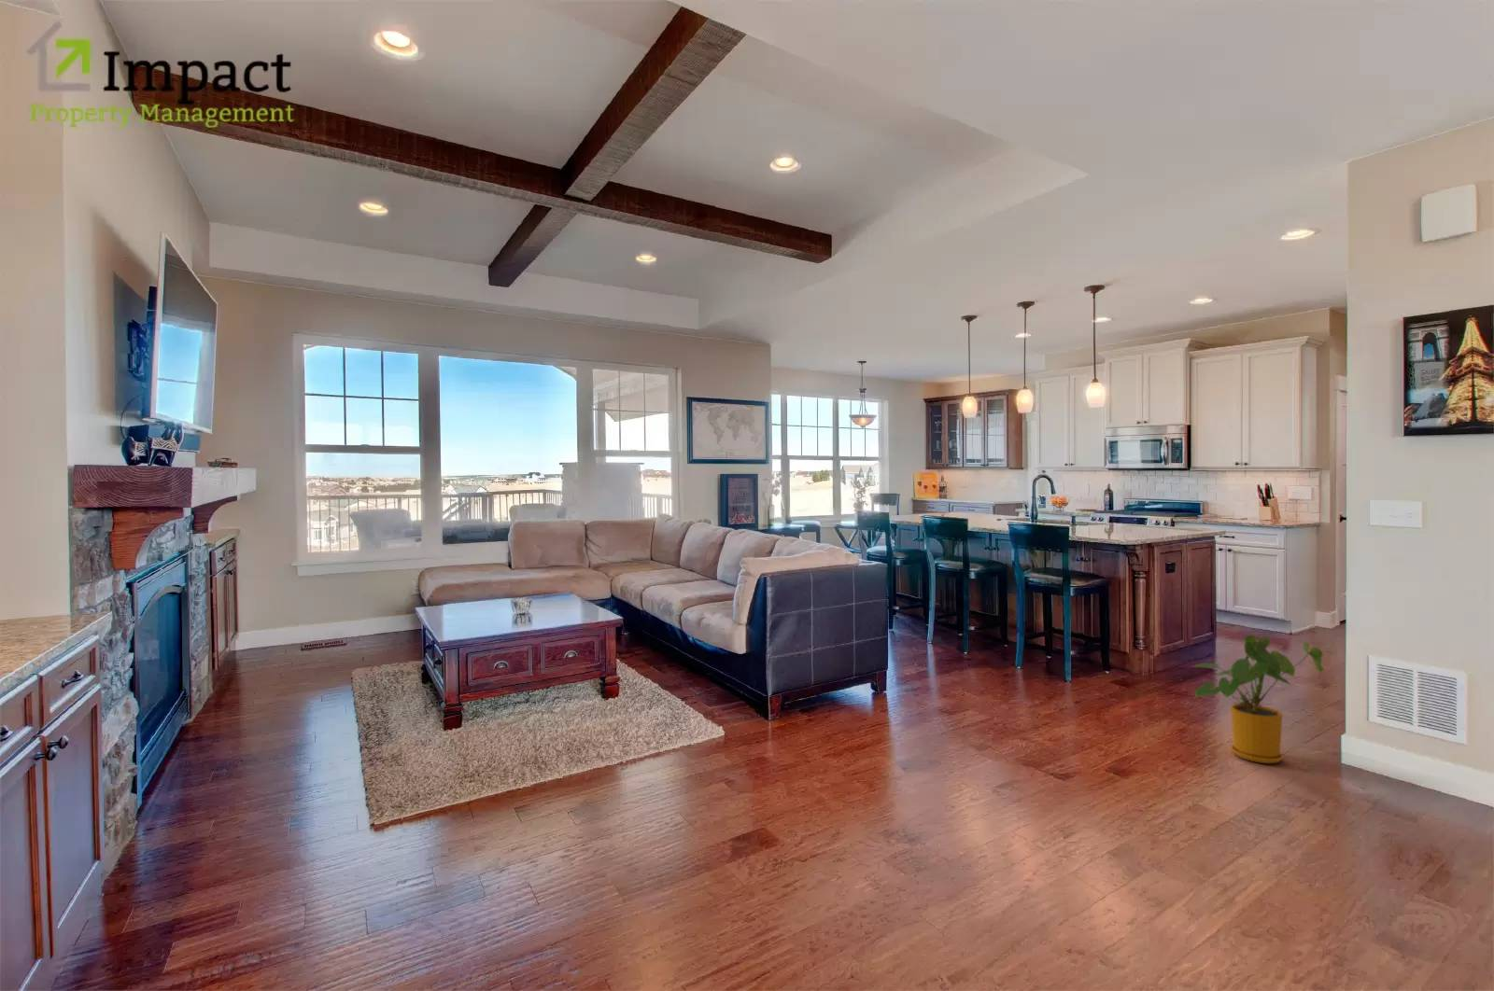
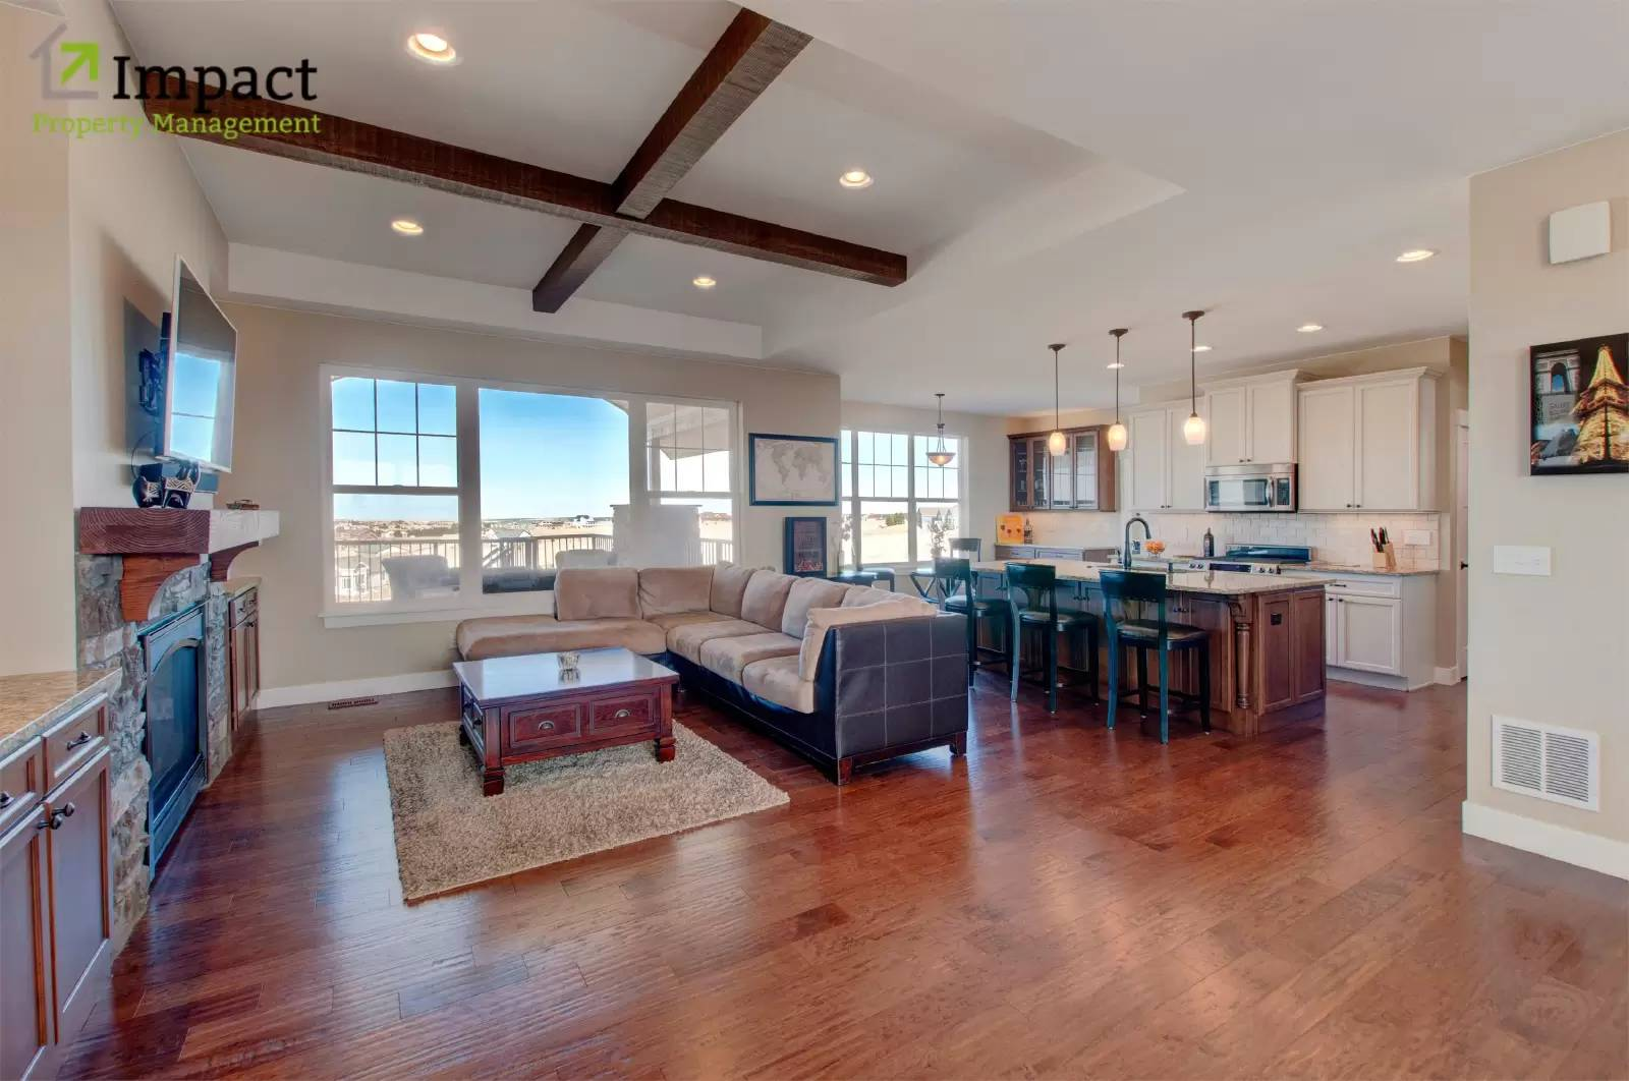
- house plant [1192,635,1325,764]
